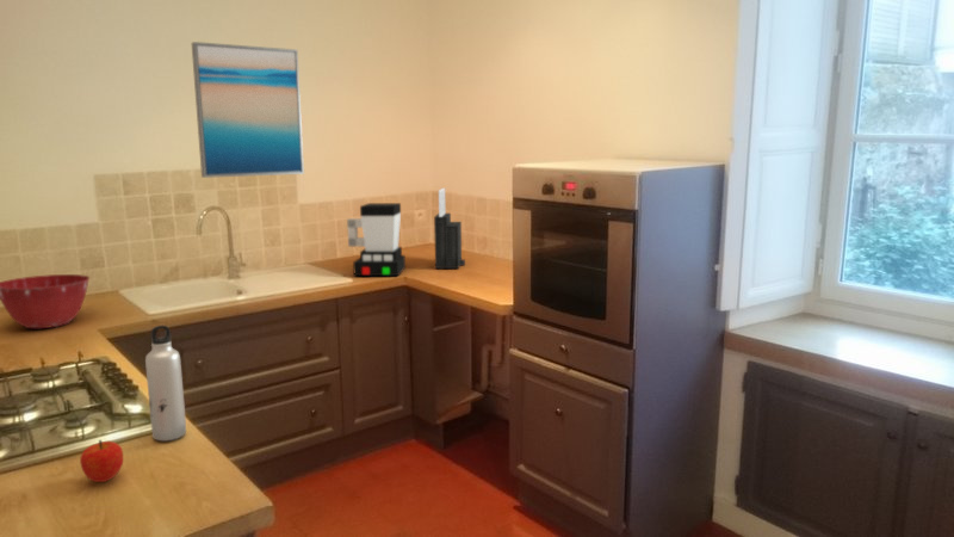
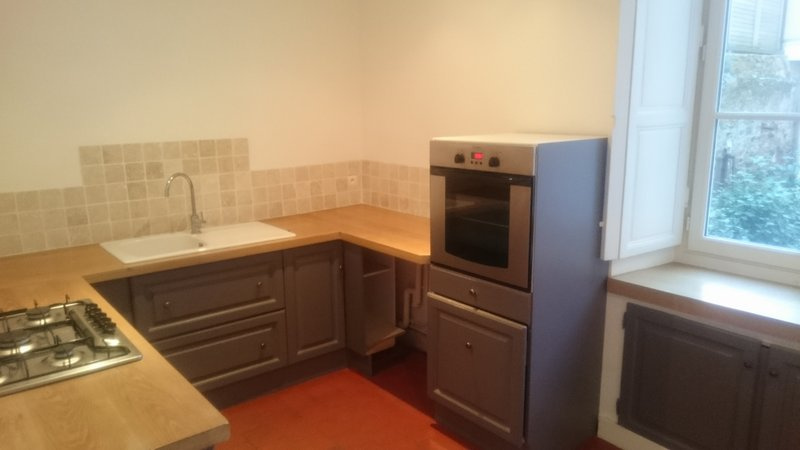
- mixing bowl [0,273,91,329]
- fruit [79,439,124,483]
- wall art [191,41,305,179]
- coffee maker [346,202,407,277]
- water bottle [144,325,187,442]
- knife block [433,187,466,270]
